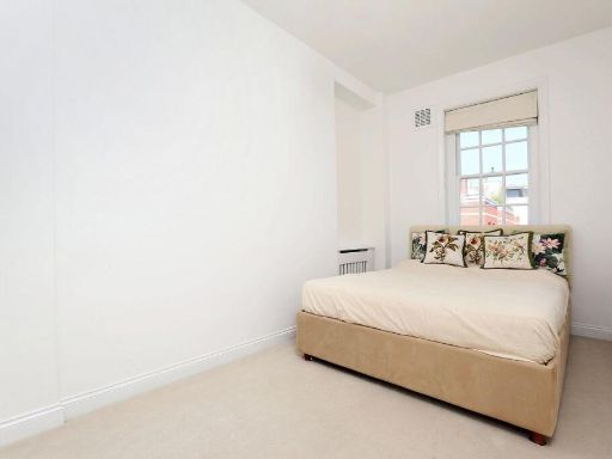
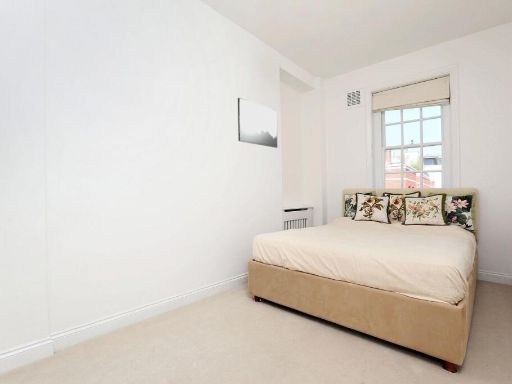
+ wall art [237,97,278,149]
